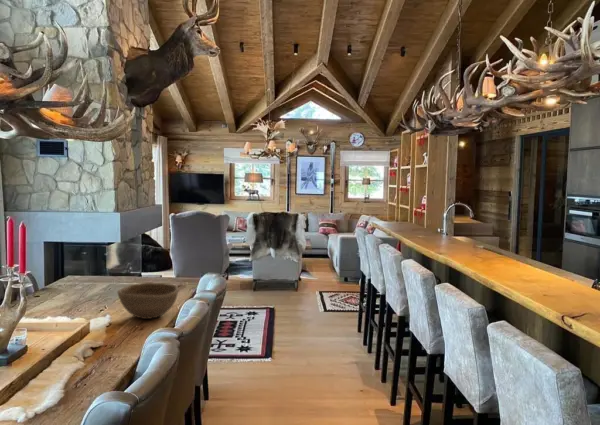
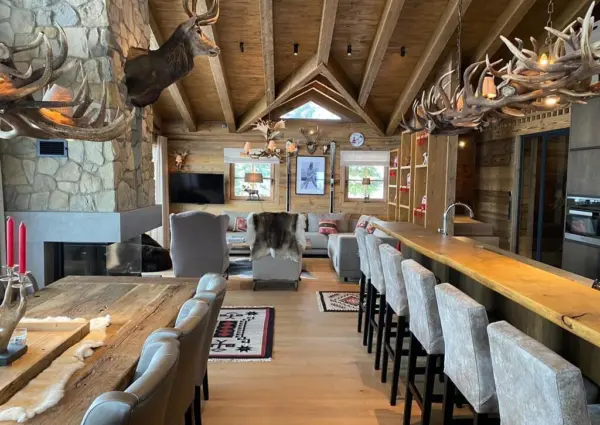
- bowl [117,281,179,320]
